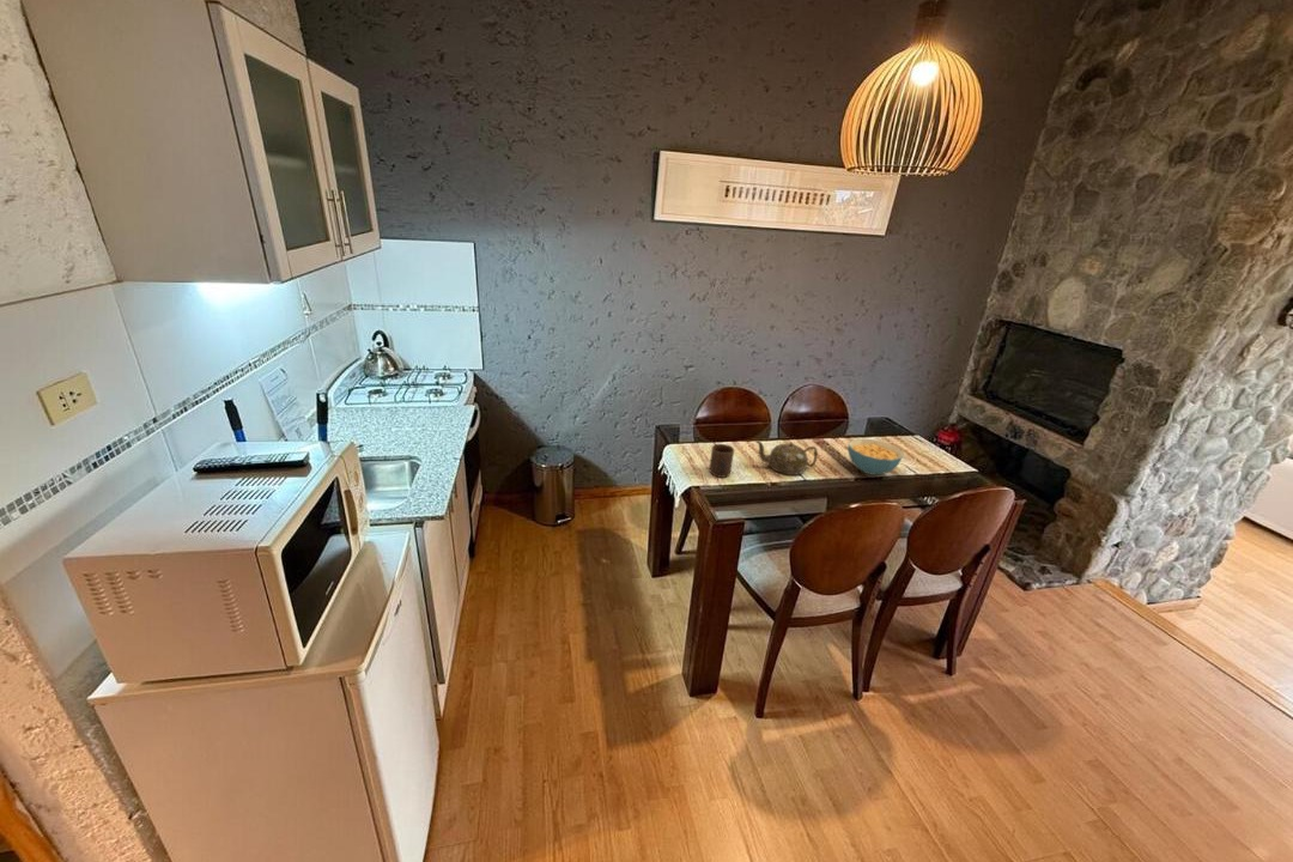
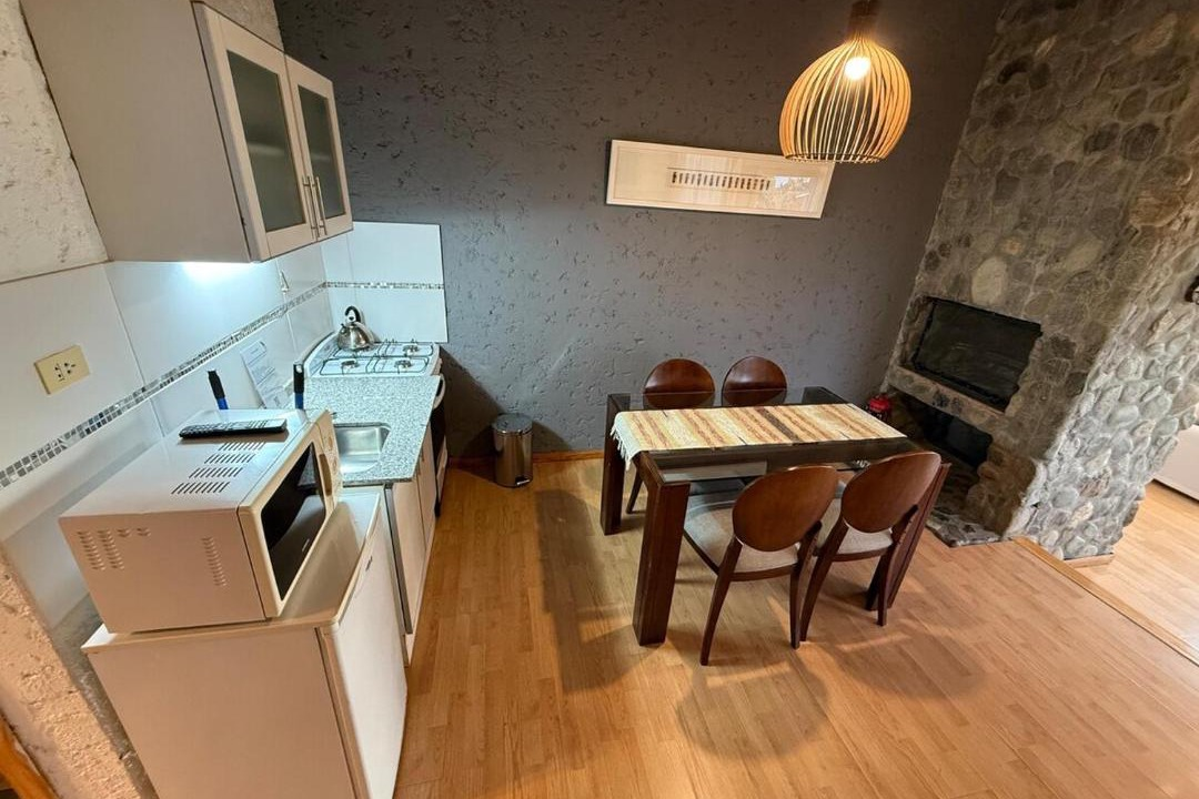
- cereal bowl [846,437,905,476]
- cup [709,443,735,479]
- teapot [754,439,819,476]
